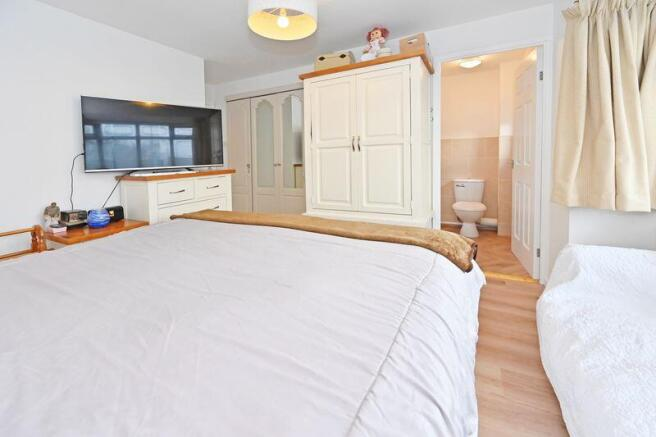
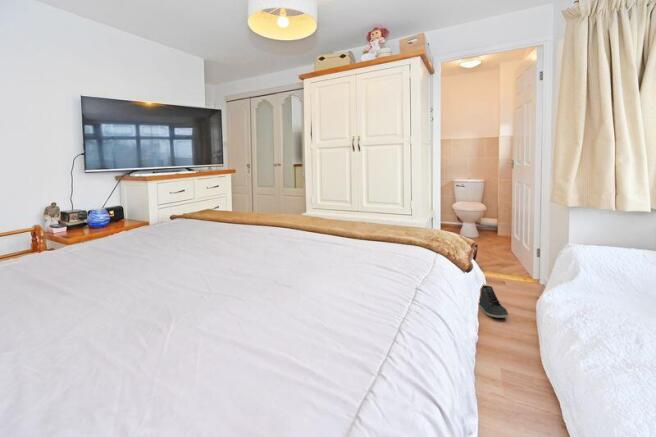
+ sneaker [478,285,509,319]
